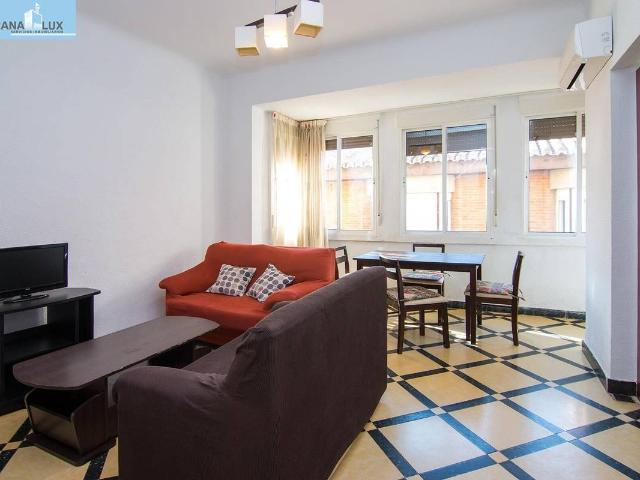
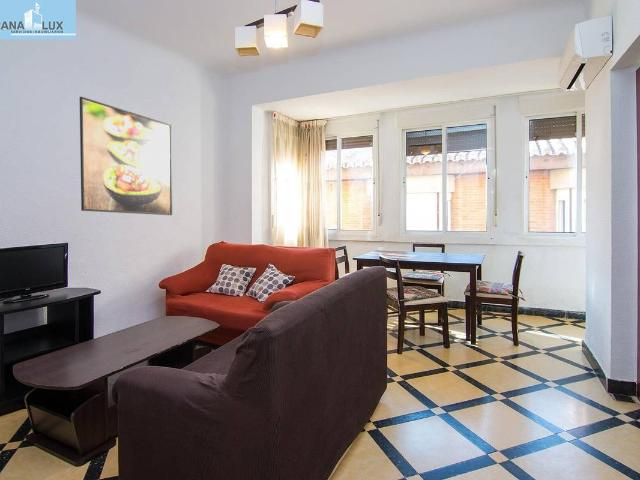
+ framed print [79,96,173,216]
